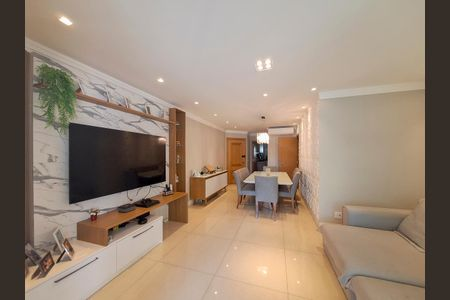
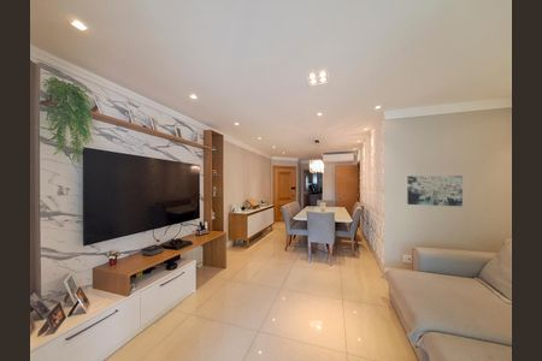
+ wall art [406,174,464,207]
